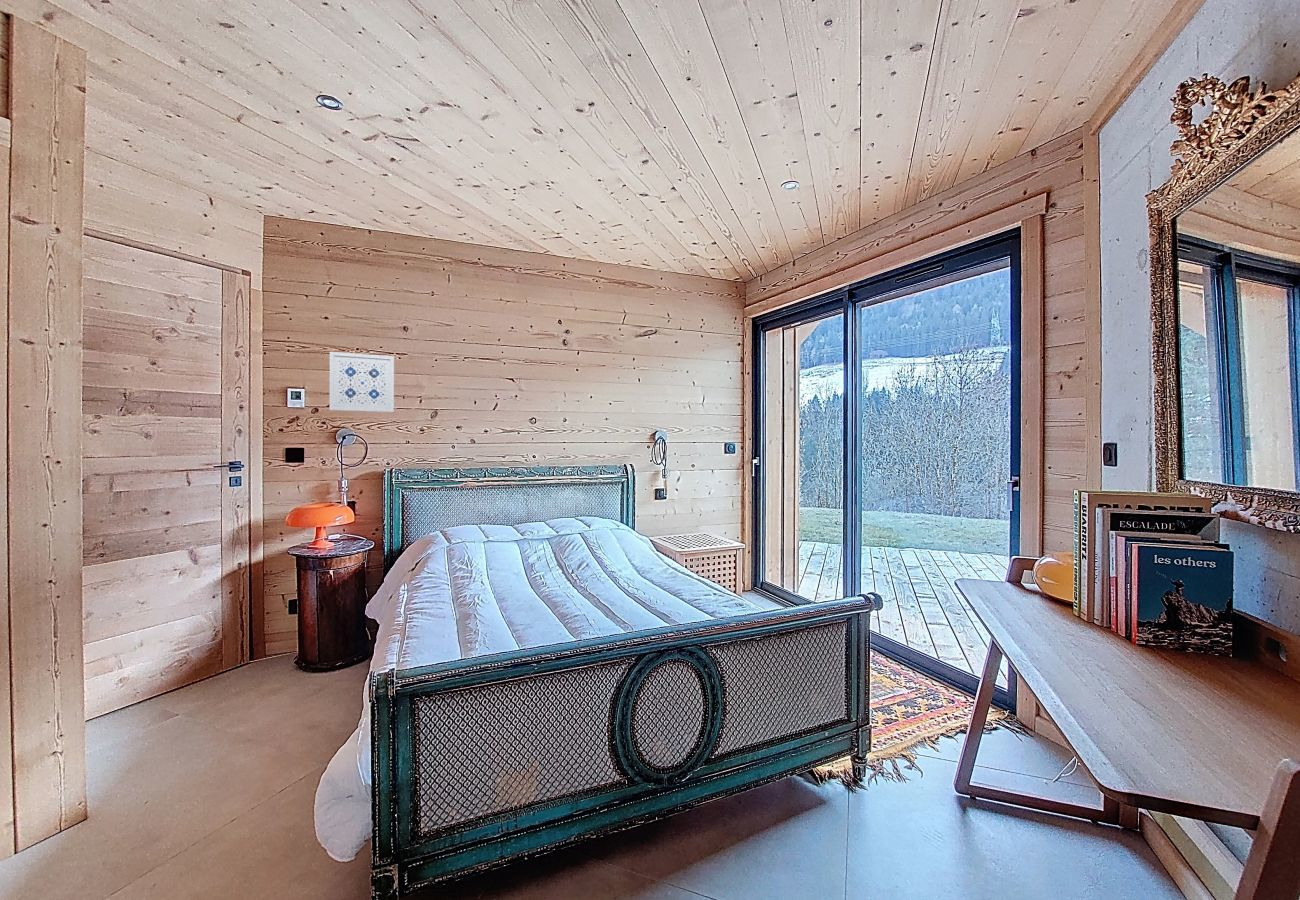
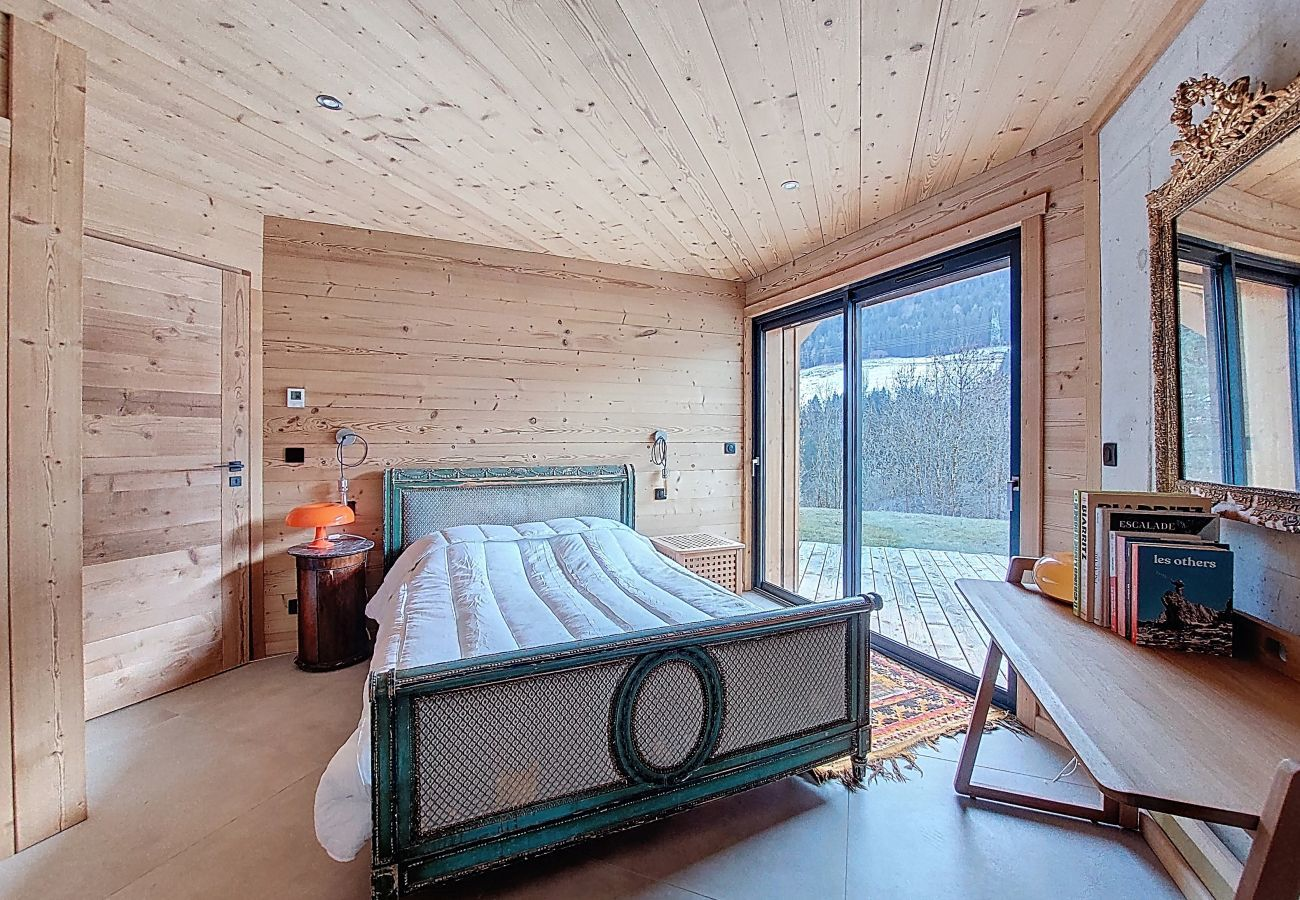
- wall art [329,351,395,413]
